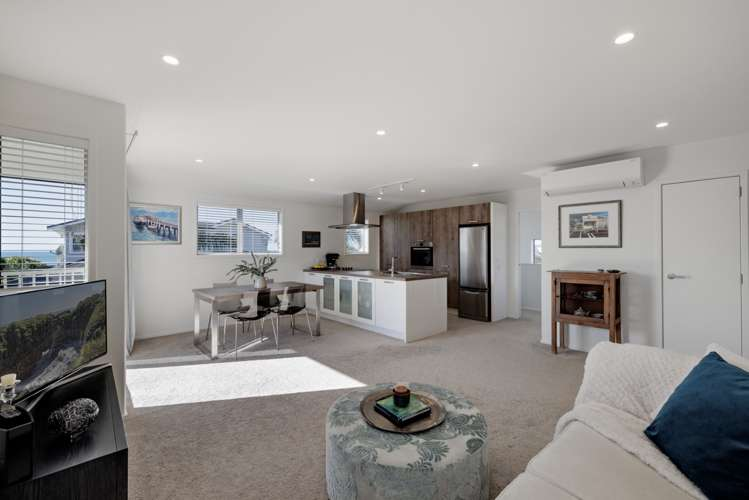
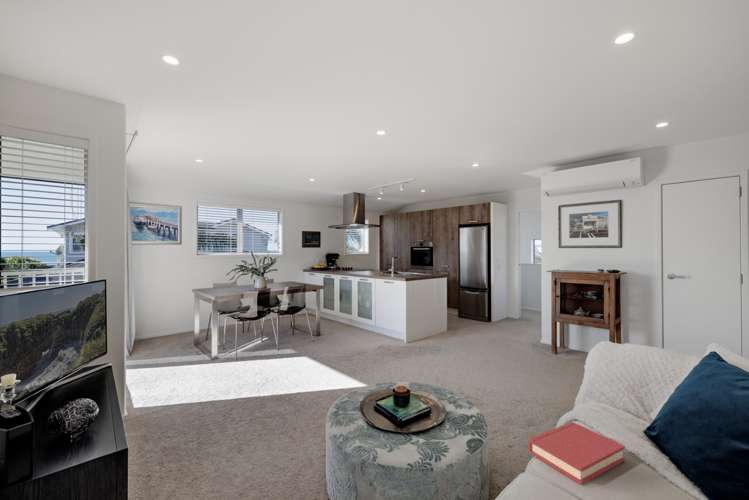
+ hardback book [527,421,626,486]
